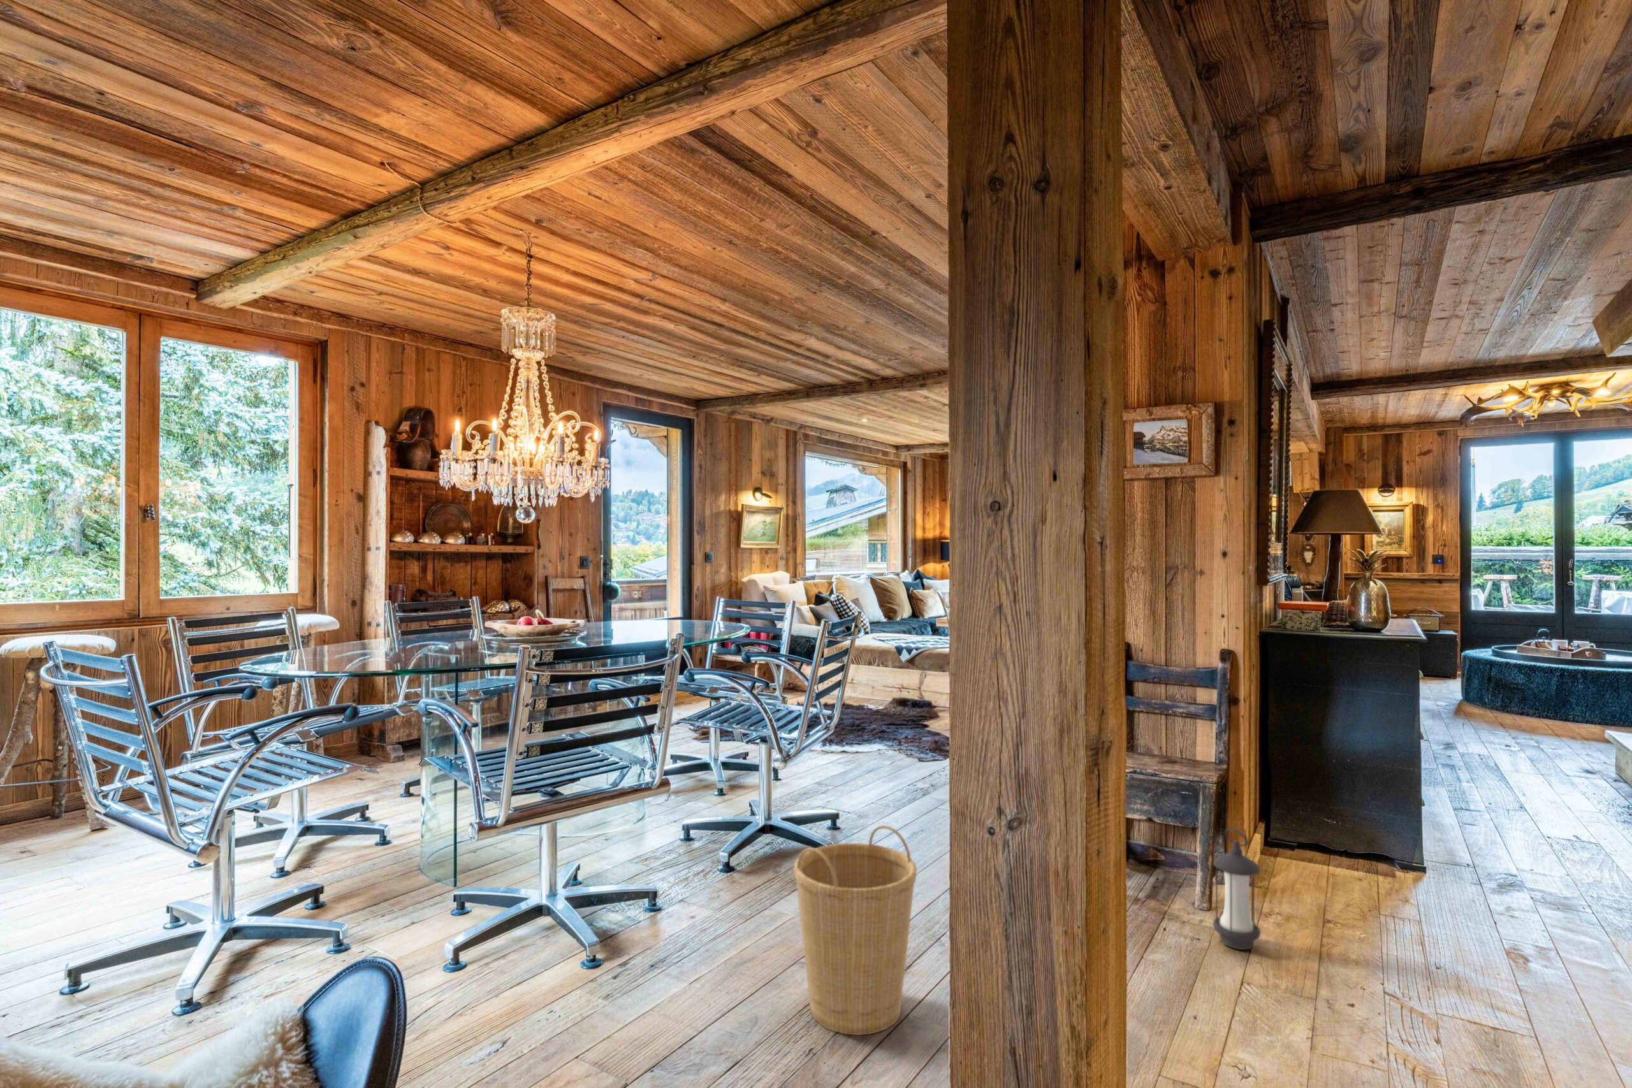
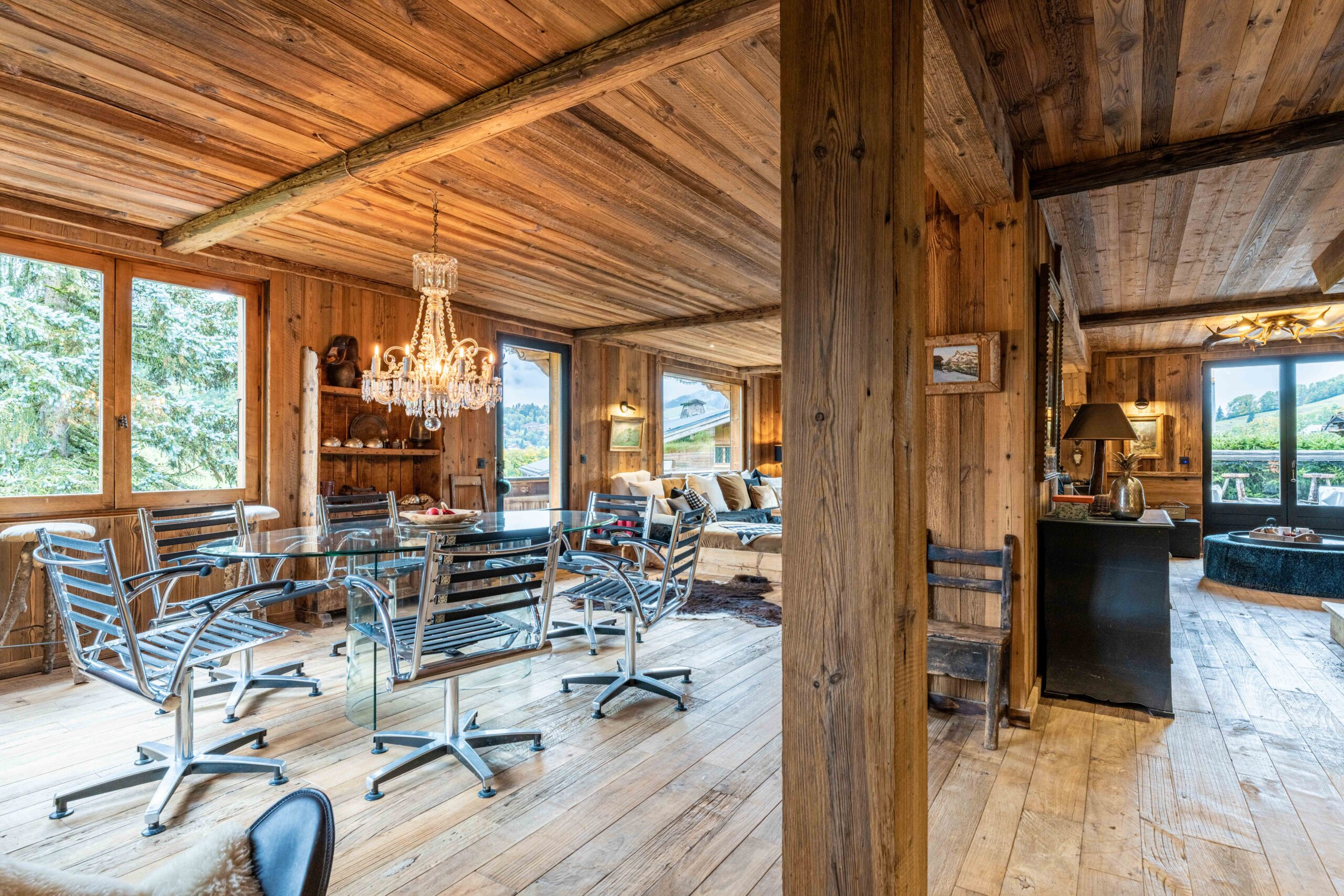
- basket [794,824,917,1036]
- lantern [1212,828,1260,951]
